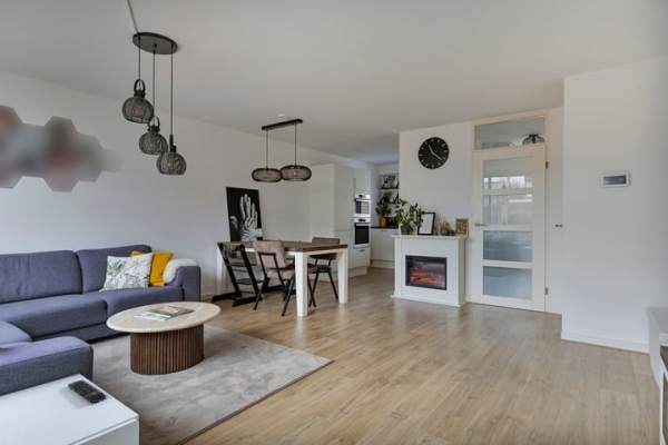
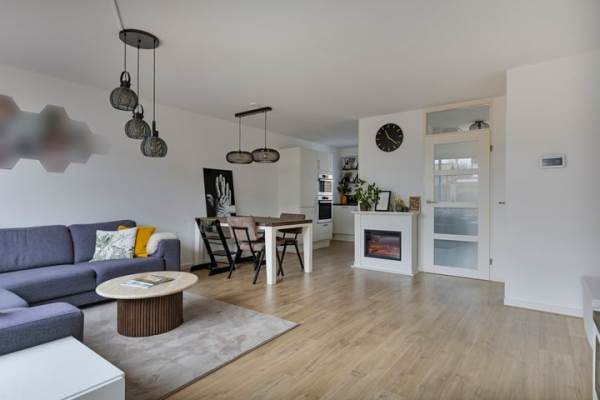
- remote control [67,379,108,404]
